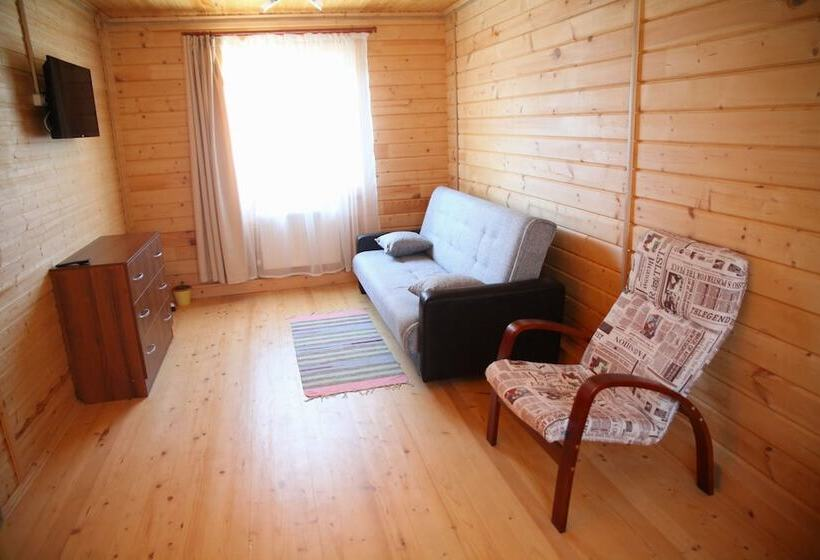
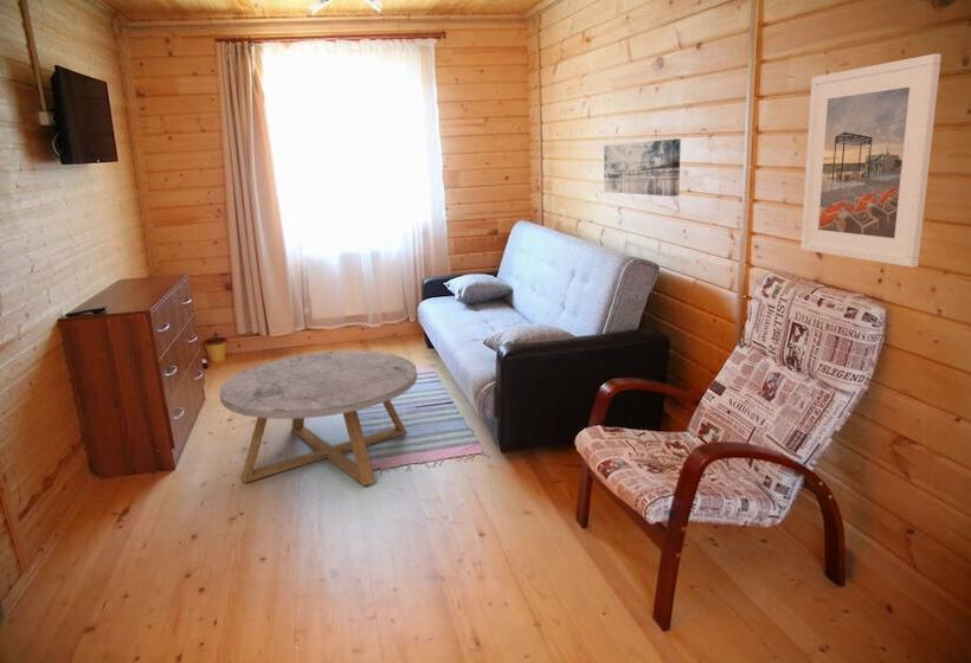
+ coffee table [219,350,418,487]
+ wall art [603,137,682,198]
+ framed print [799,52,943,269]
